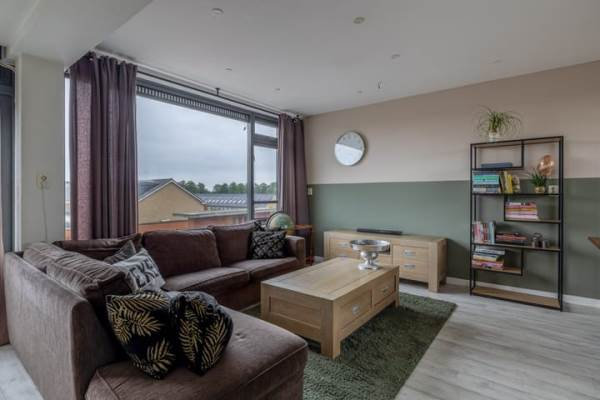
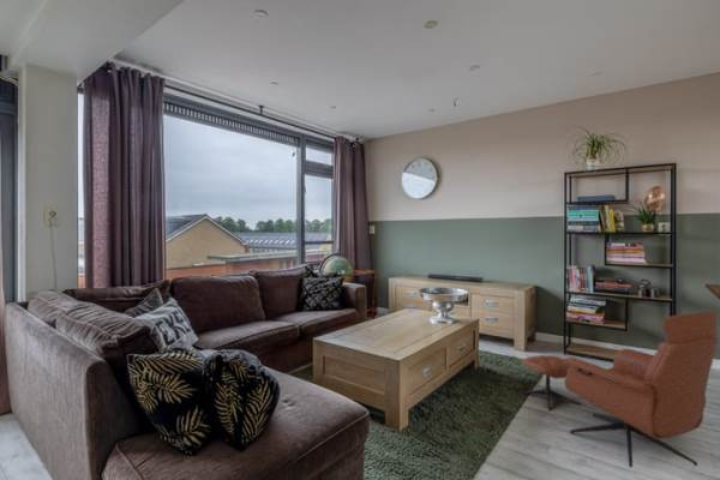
+ armchair [518,310,720,469]
